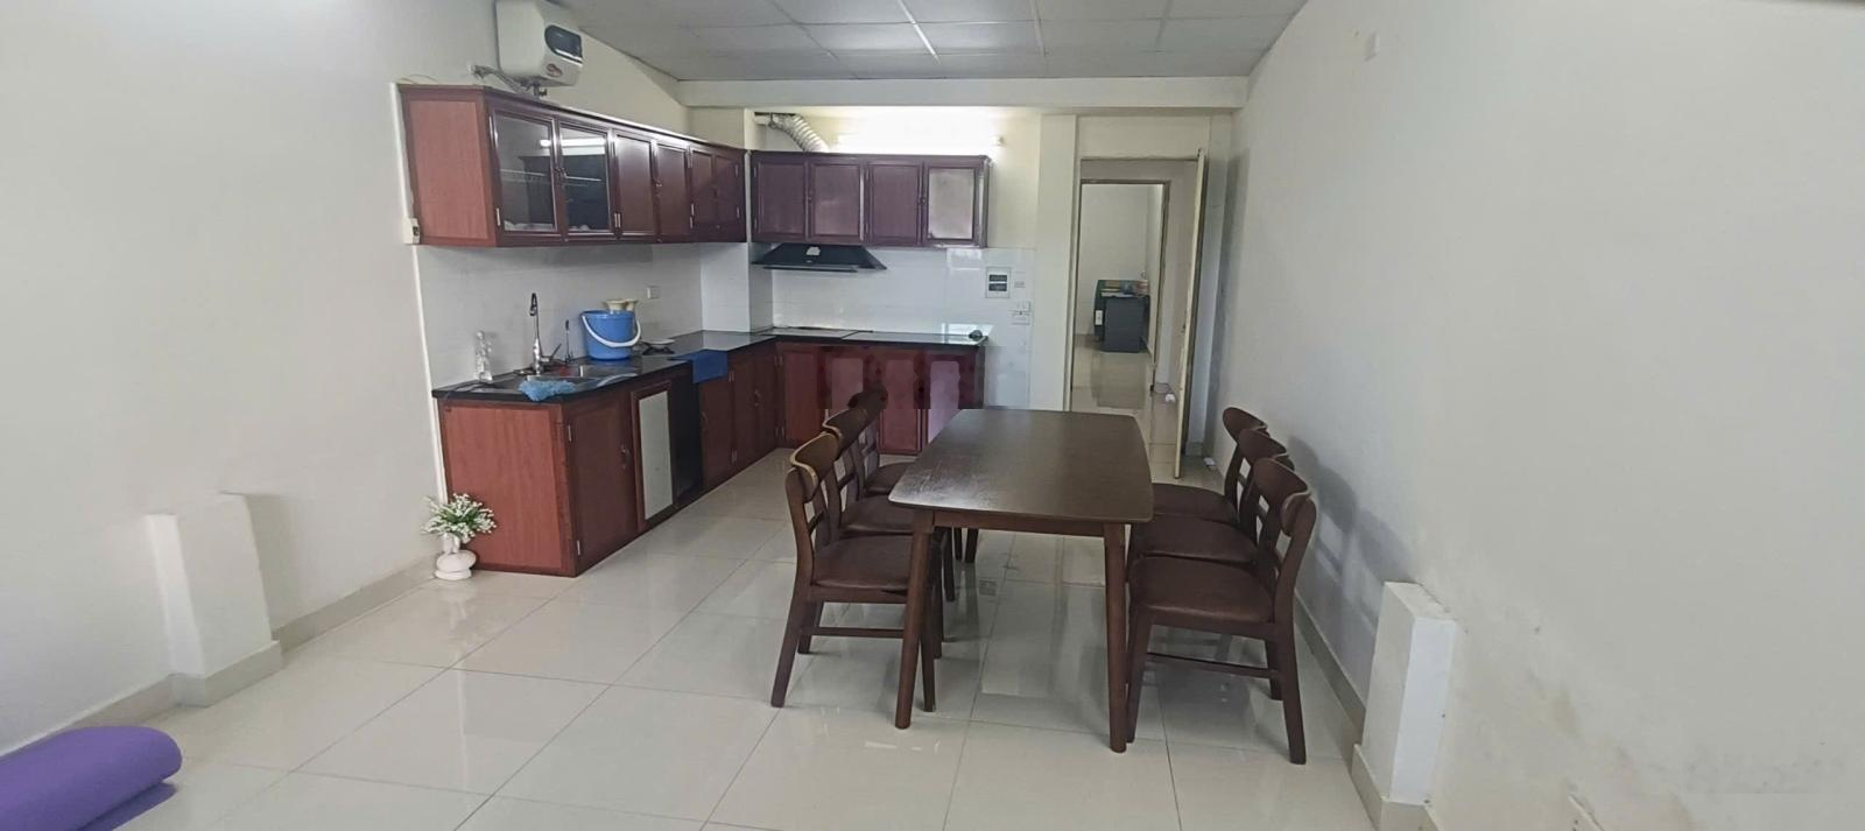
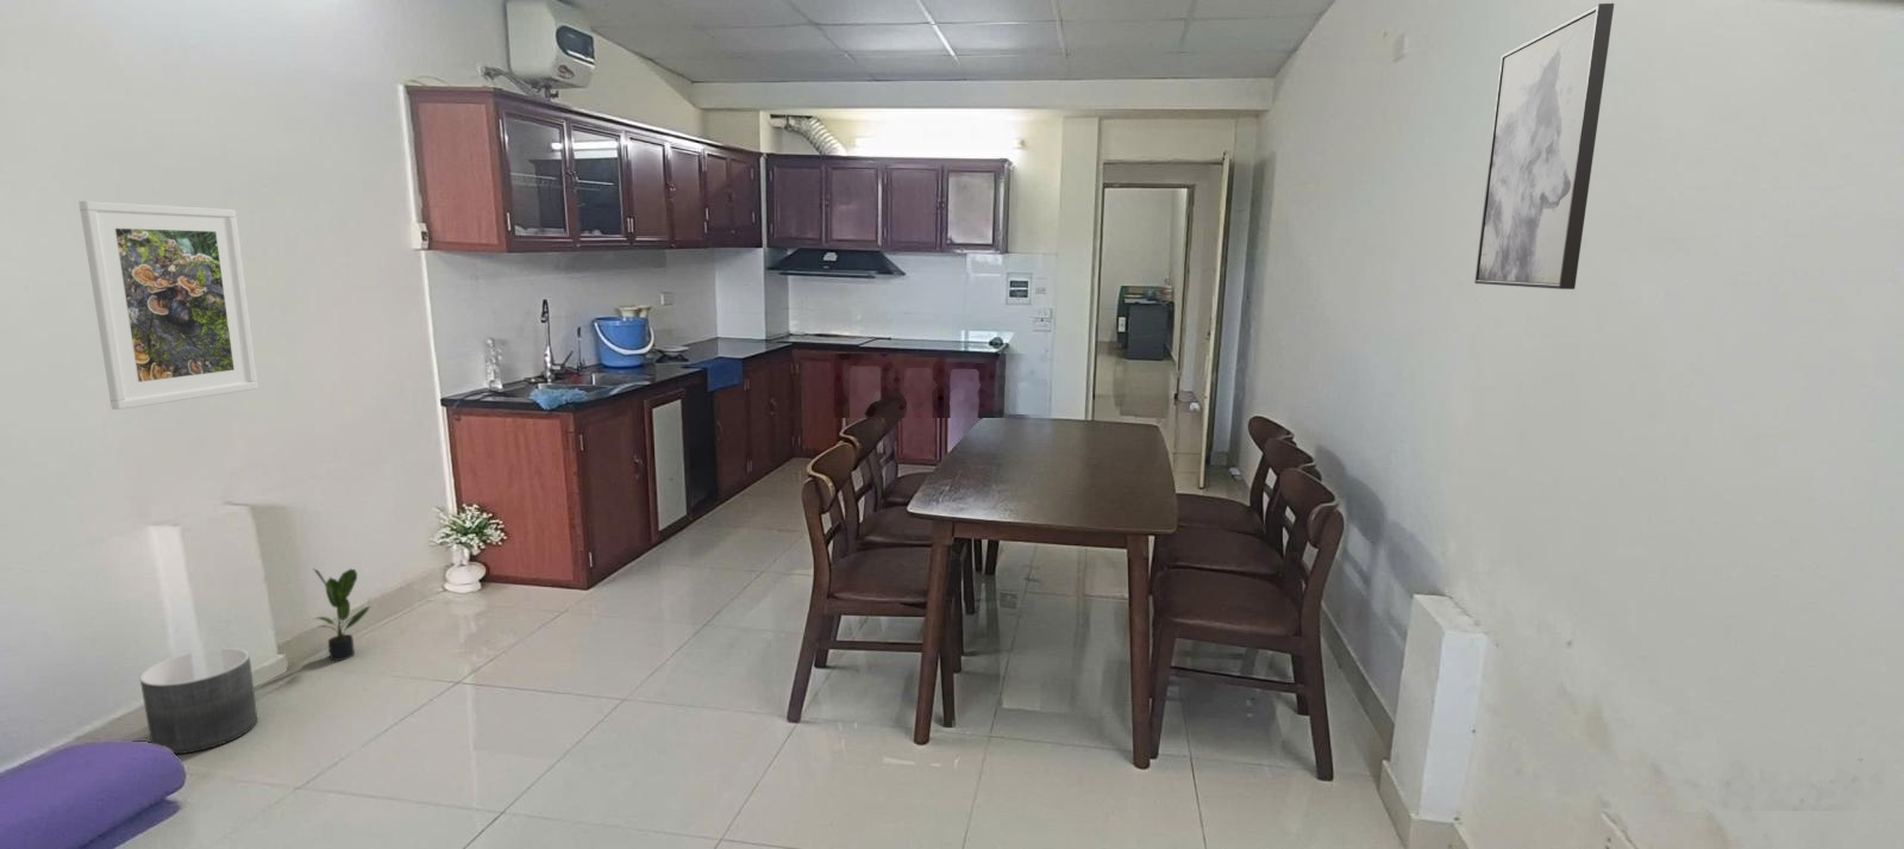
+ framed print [78,200,260,411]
+ potted plant [312,567,372,662]
+ planter [140,646,259,755]
+ wall art [1473,2,1615,290]
